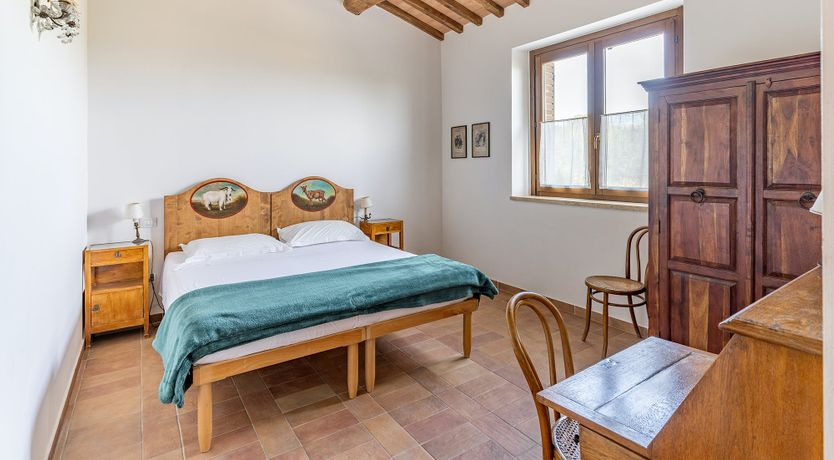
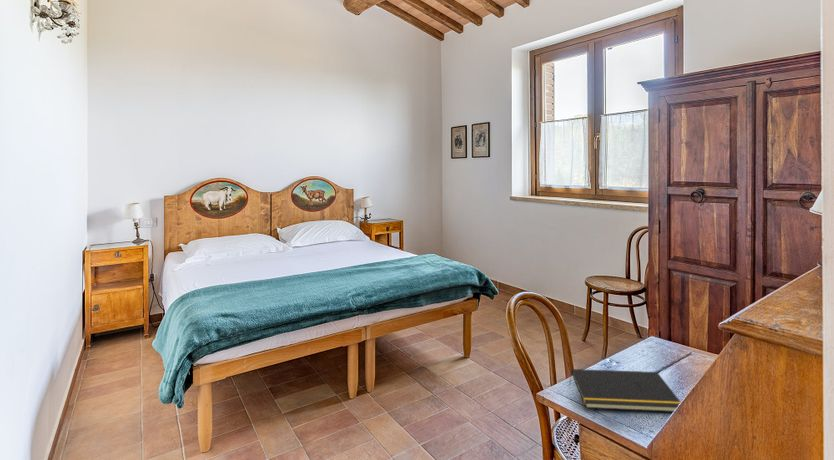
+ notepad [568,368,682,413]
